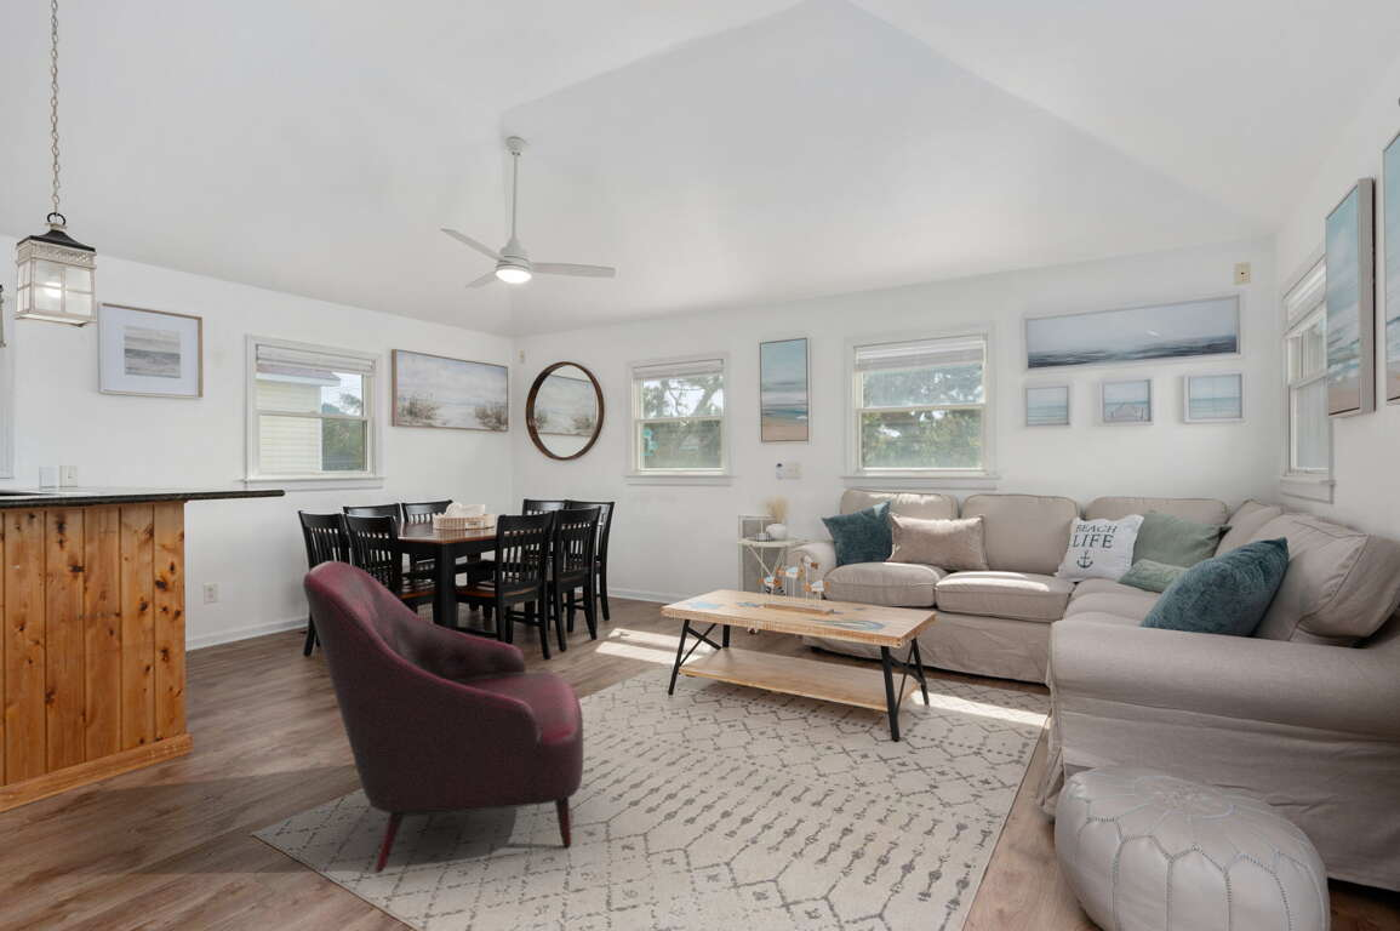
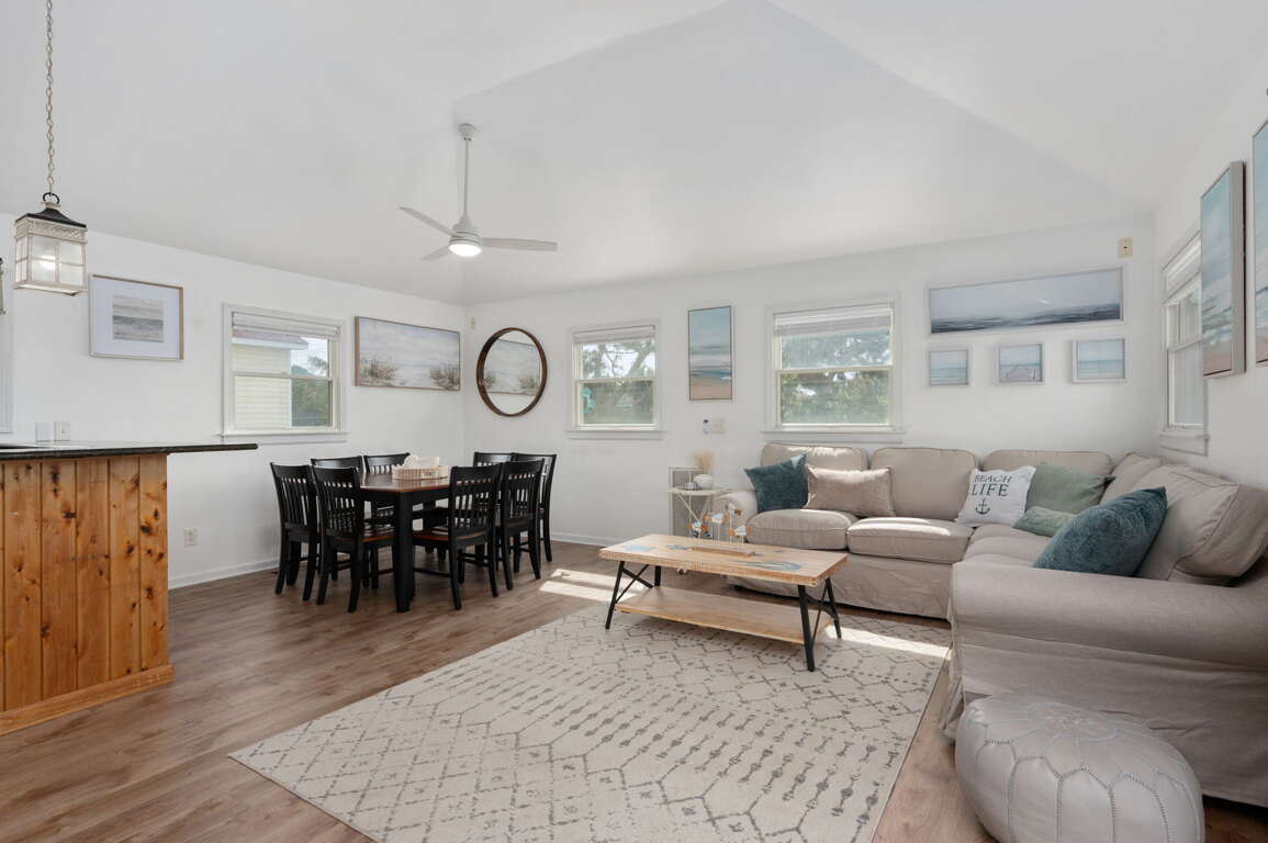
- armchair [302,560,584,874]
